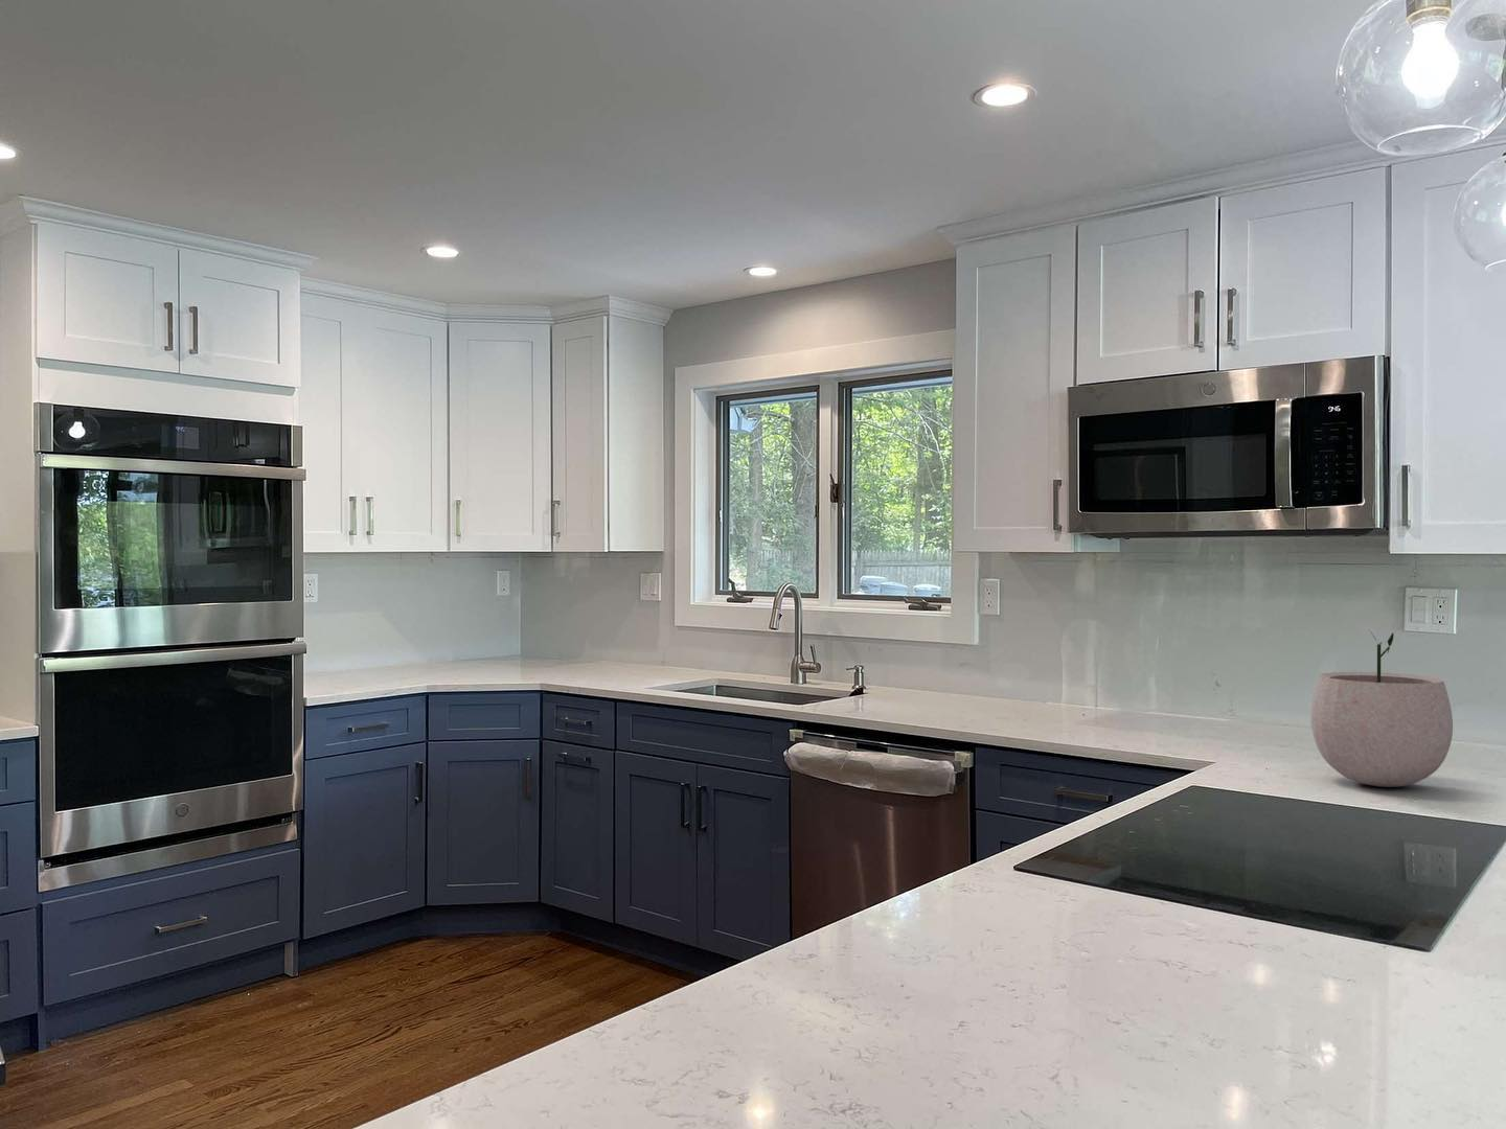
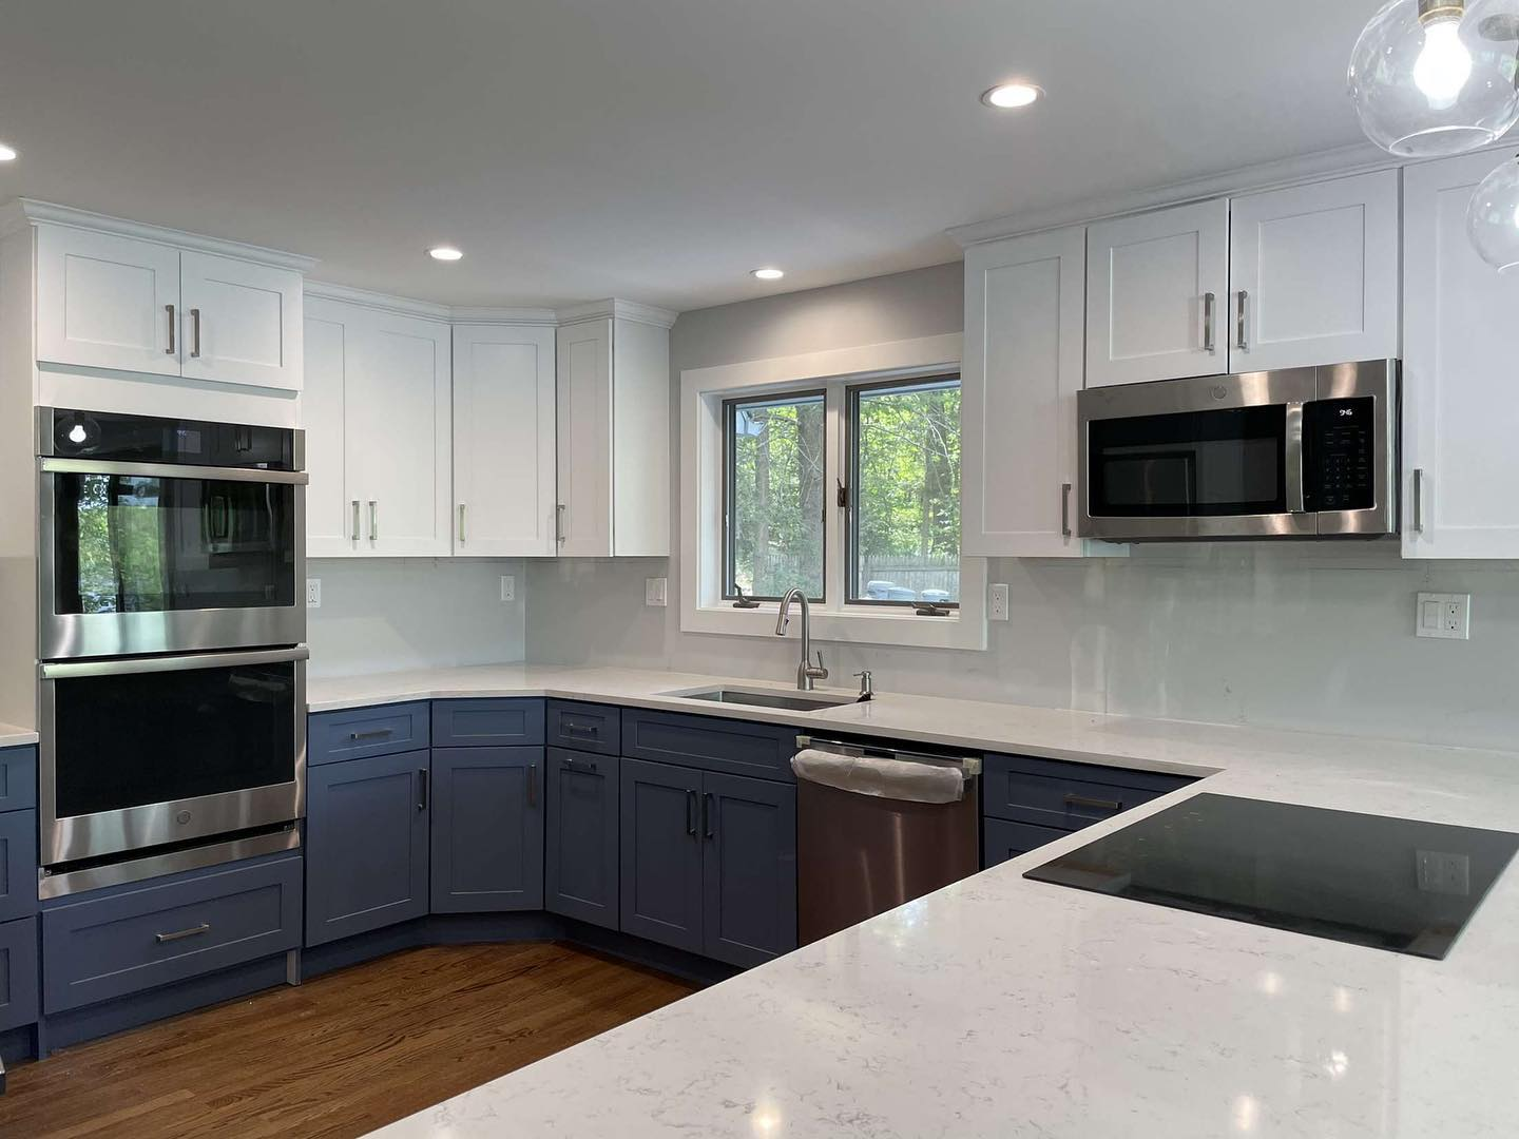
- plant pot [1310,630,1454,789]
